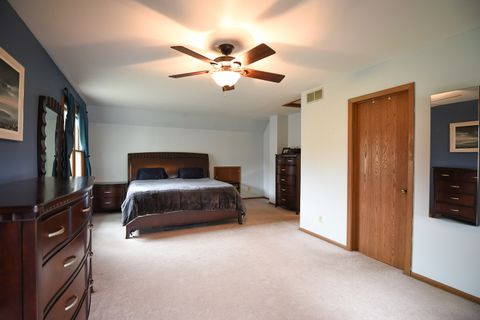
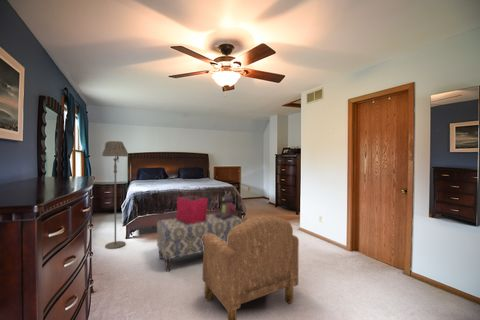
+ armchair [201,215,300,320]
+ stuffed bear [215,190,236,219]
+ bench [156,212,244,272]
+ floor lamp [101,140,129,250]
+ storage bin [176,195,209,224]
